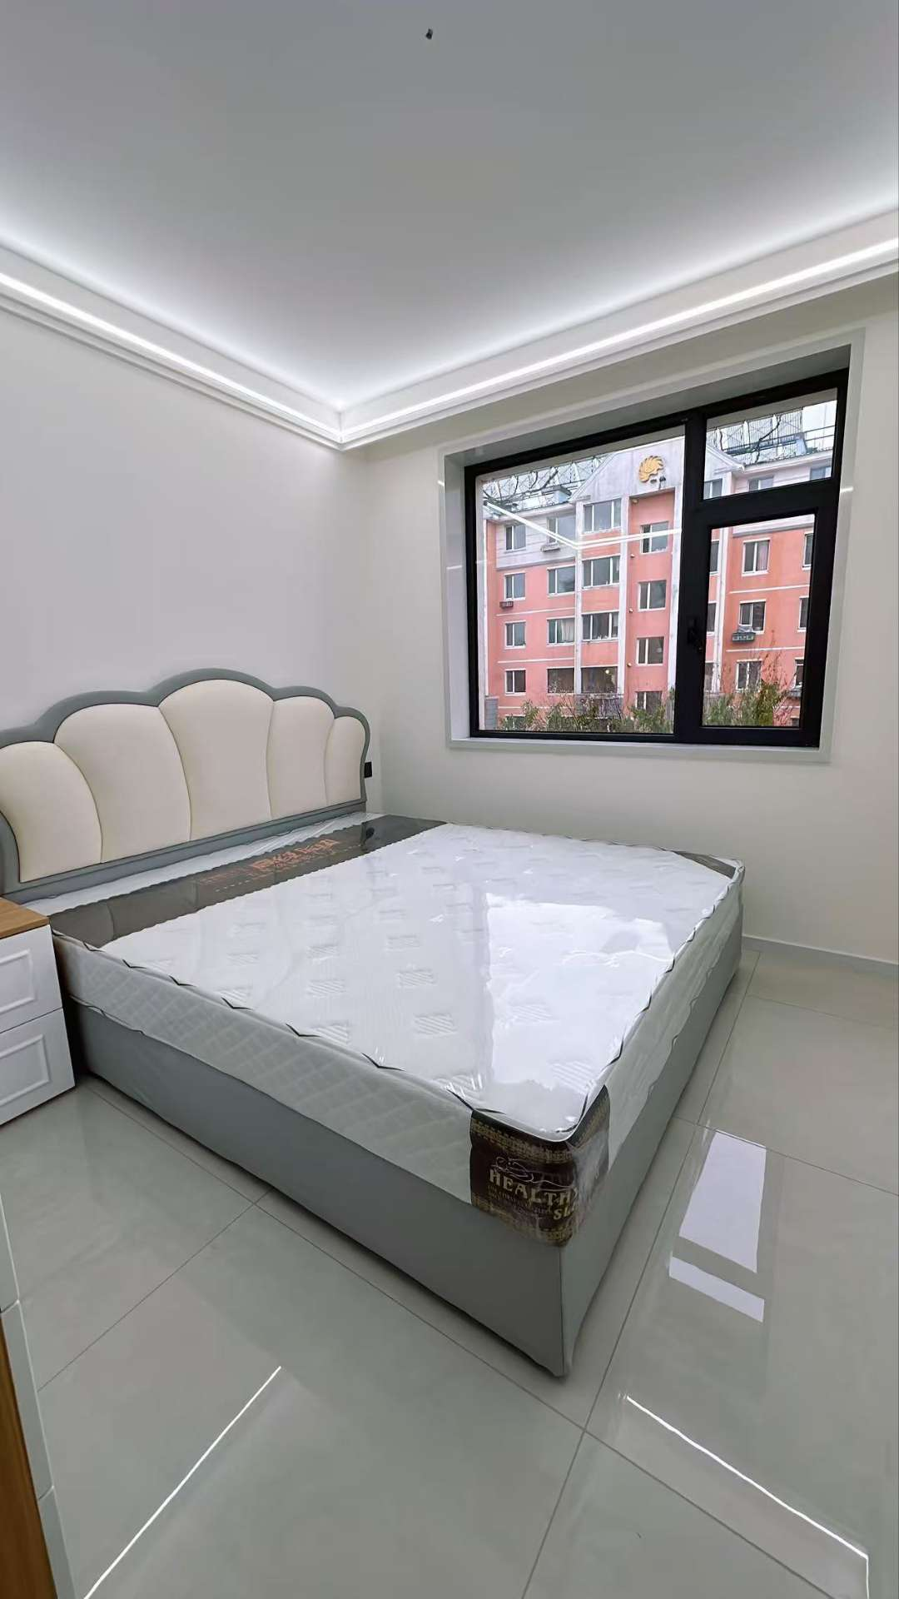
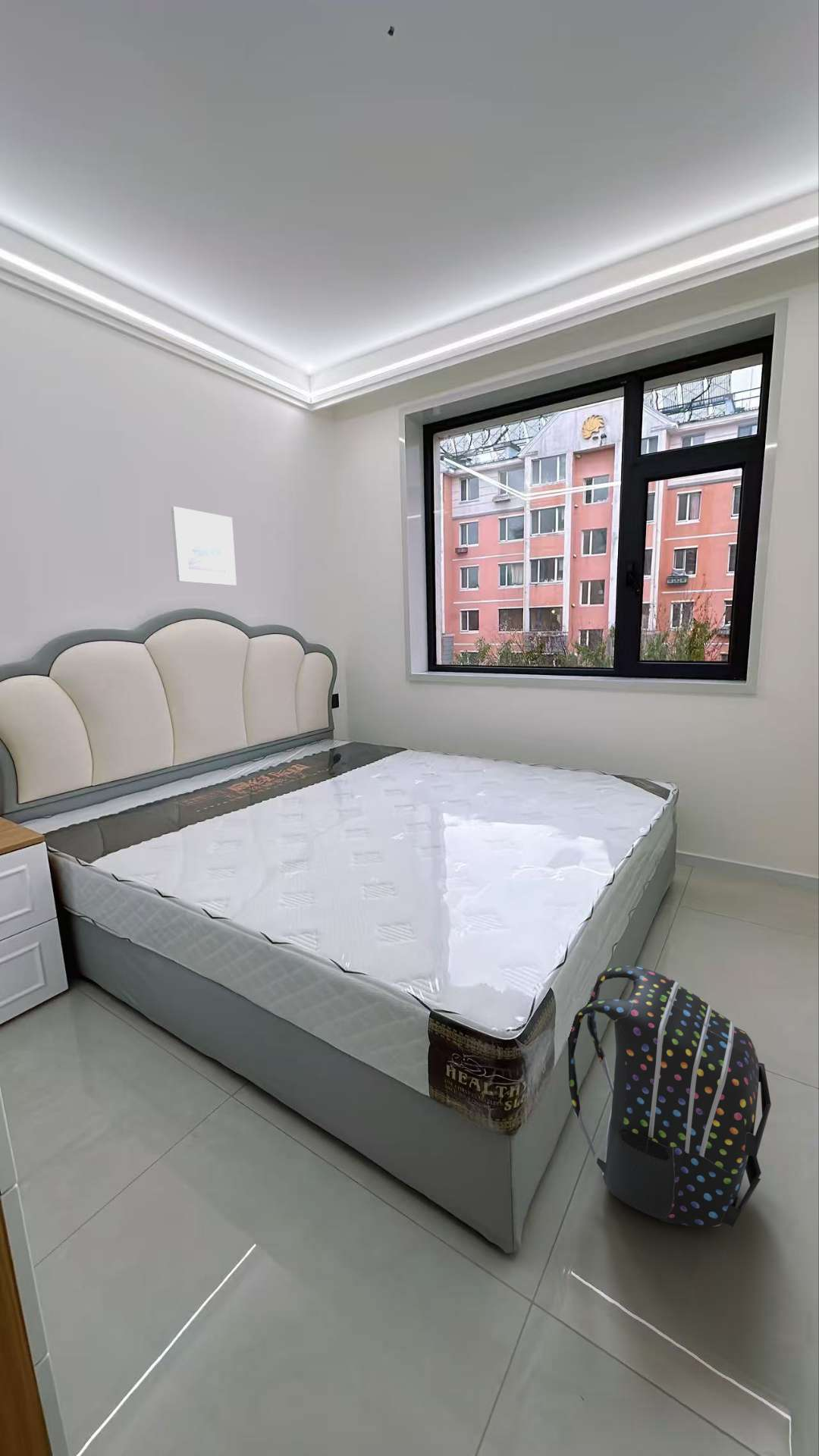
+ backpack [566,965,772,1228]
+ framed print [171,506,237,586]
